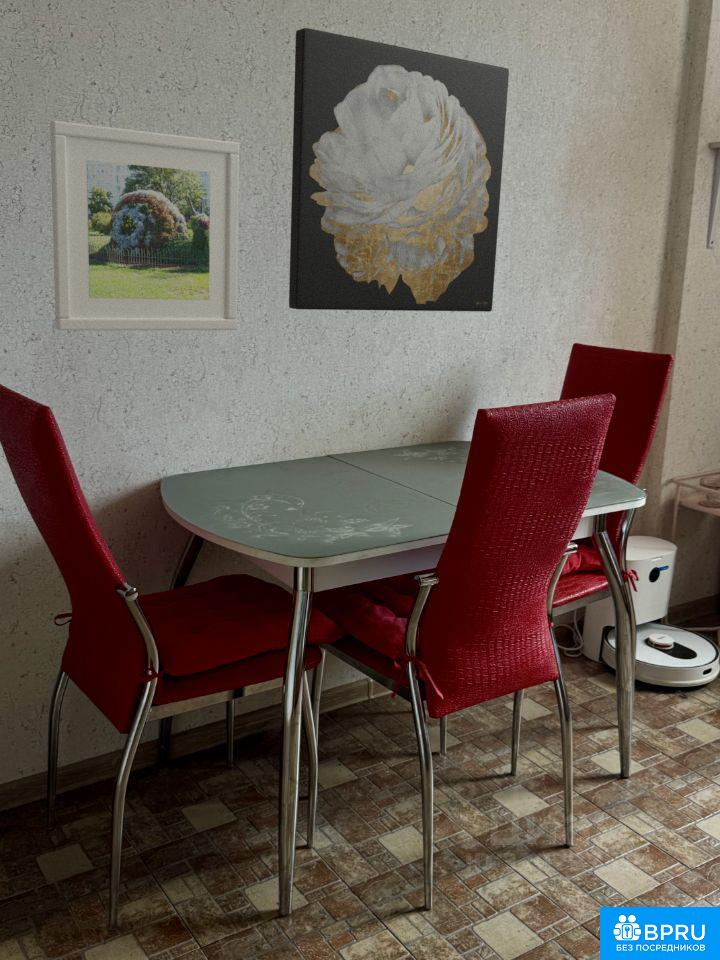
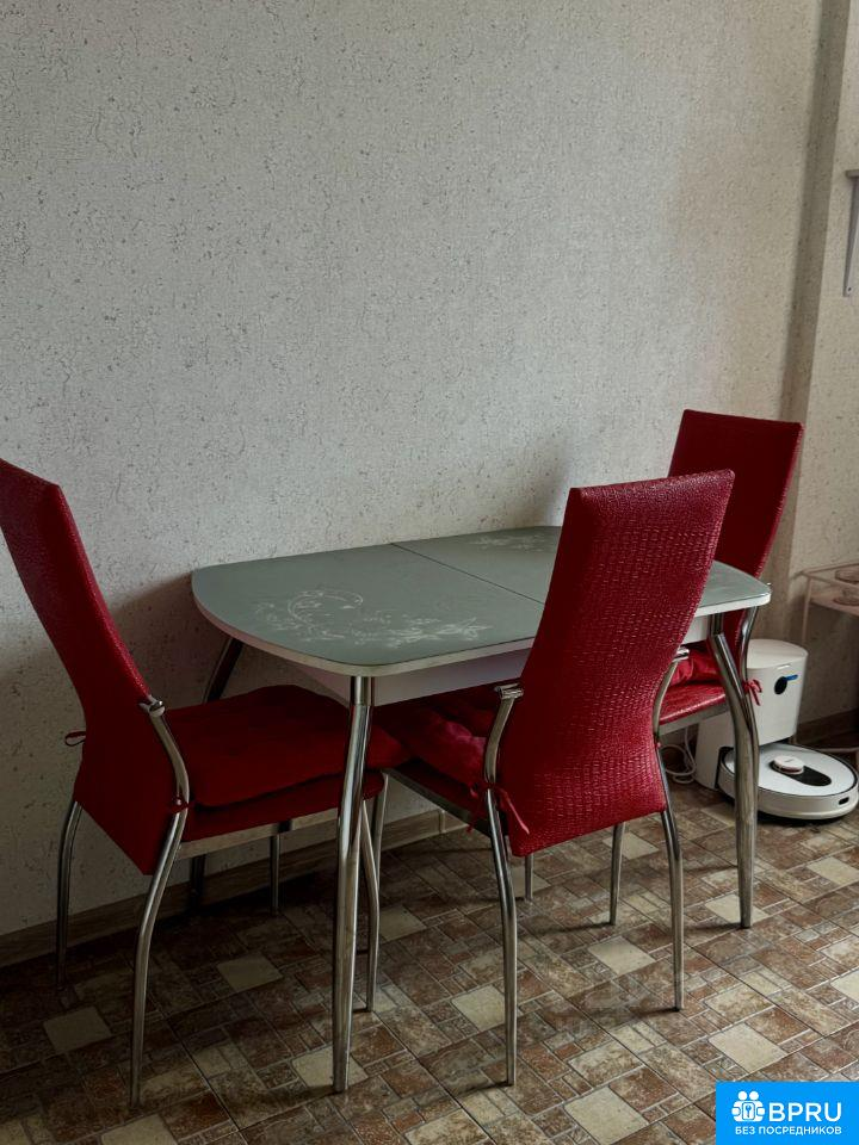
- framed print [49,120,240,331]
- wall art [288,27,510,313]
